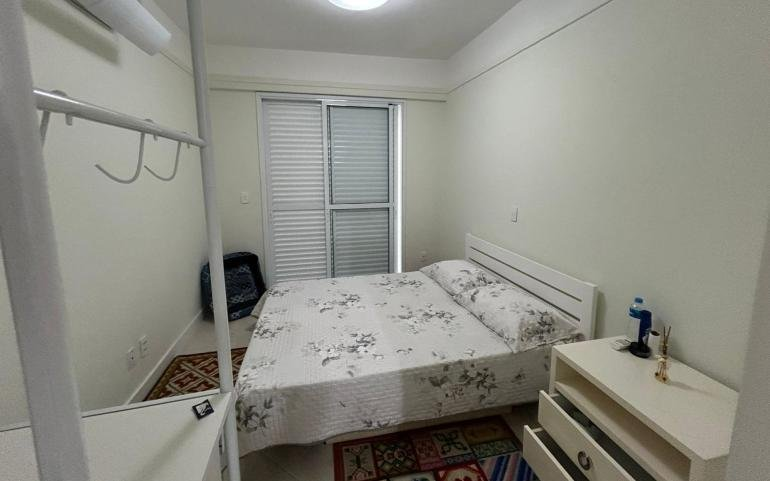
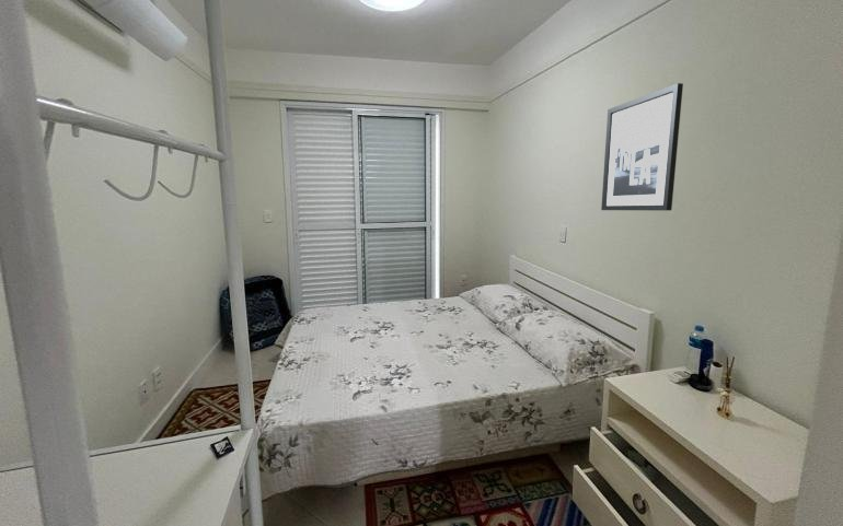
+ wall art [600,82,684,211]
